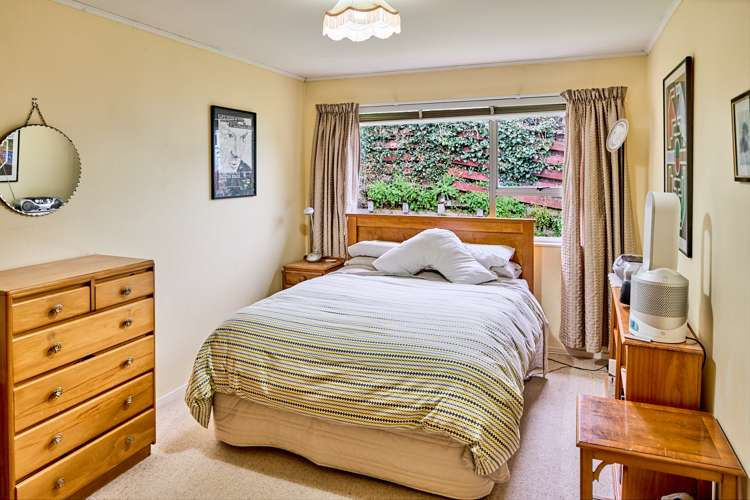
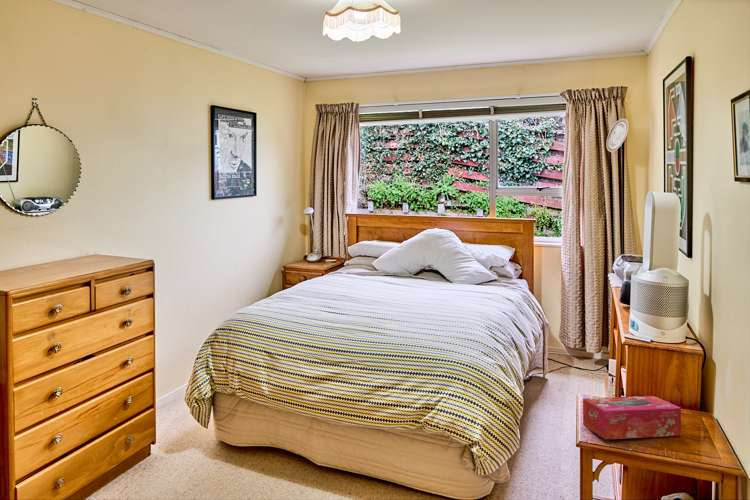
+ tissue box [582,395,682,440]
